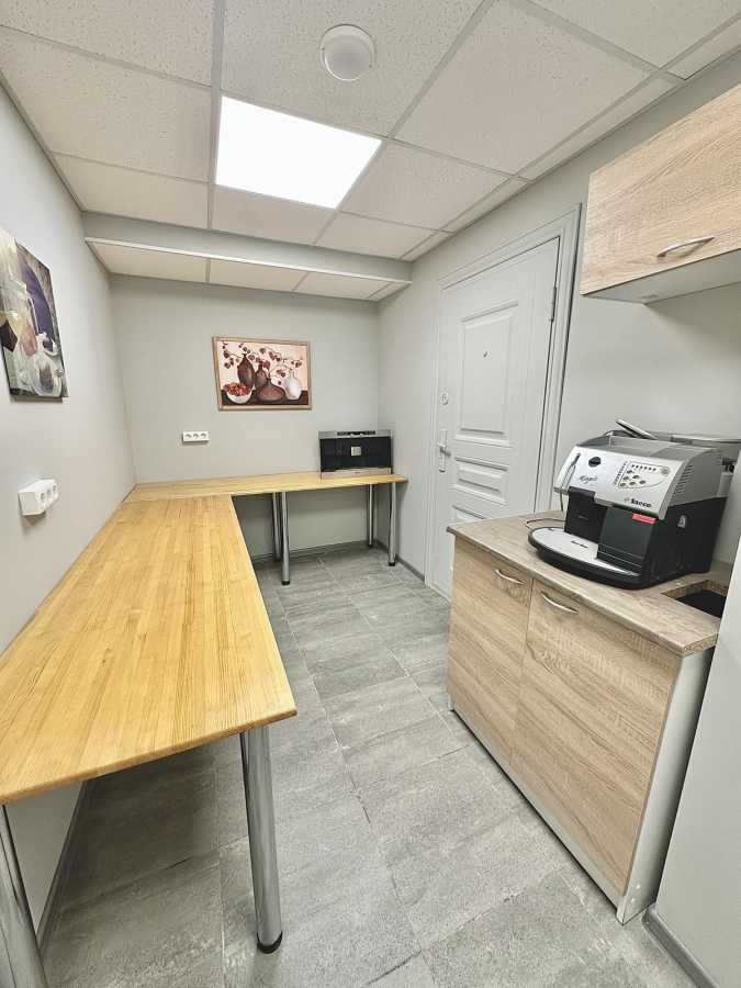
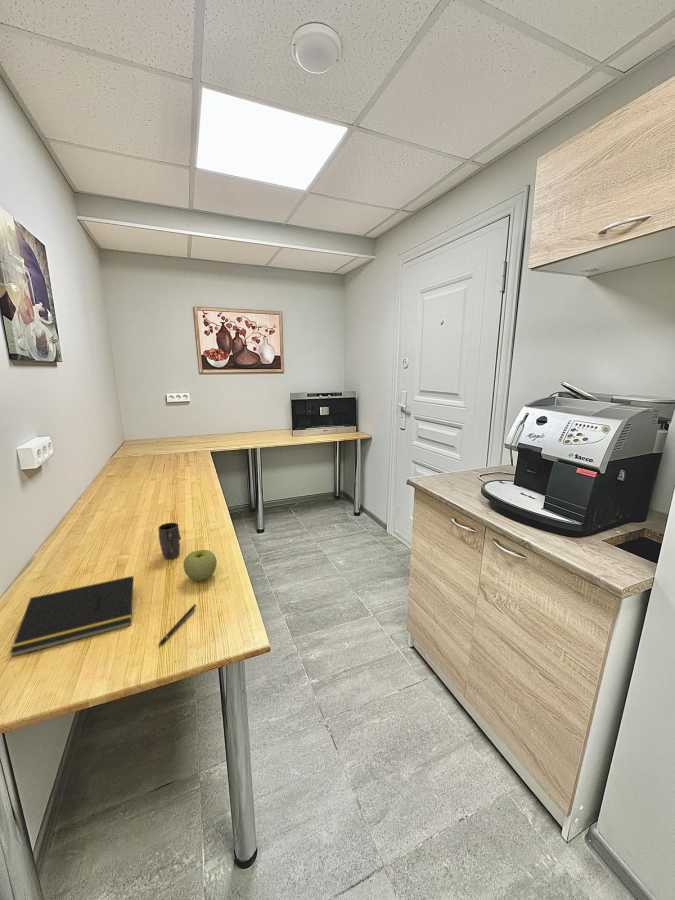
+ mug [157,522,182,560]
+ notepad [9,575,135,658]
+ pen [157,603,197,647]
+ apple [183,549,218,582]
